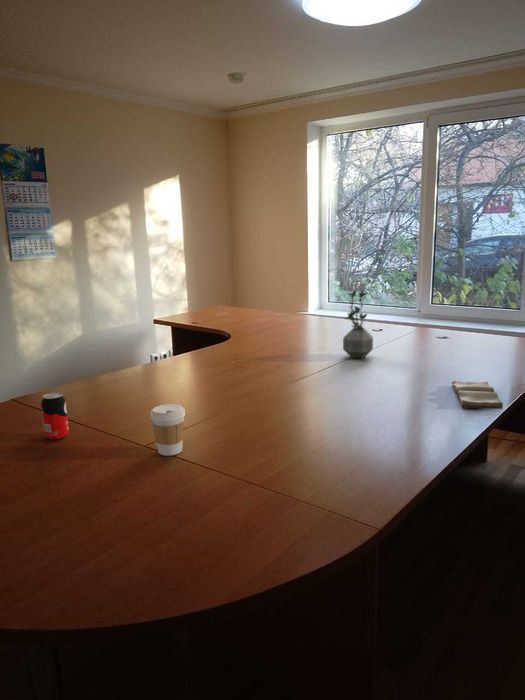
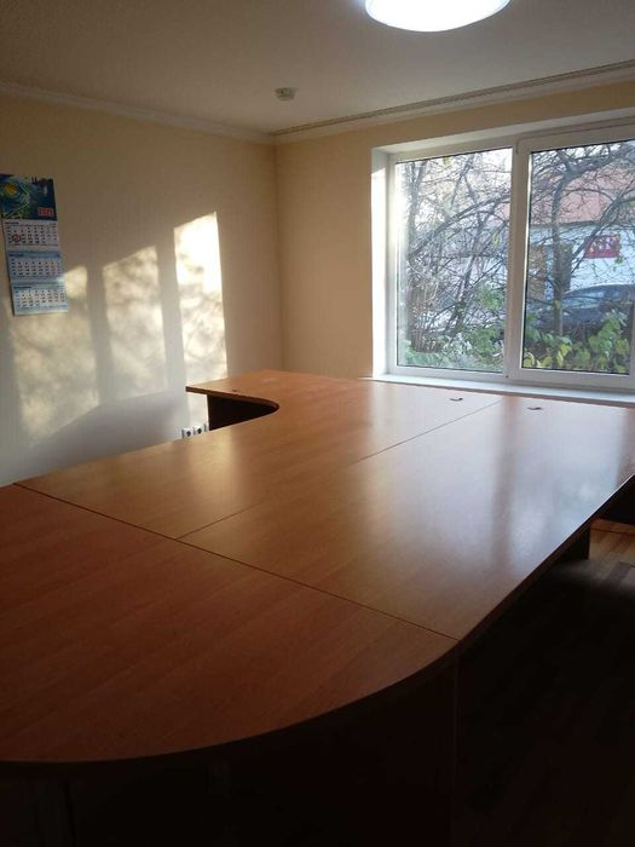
- diary [451,380,504,410]
- coffee cup [150,403,186,457]
- potted plant [342,289,374,359]
- beverage can [40,392,70,440]
